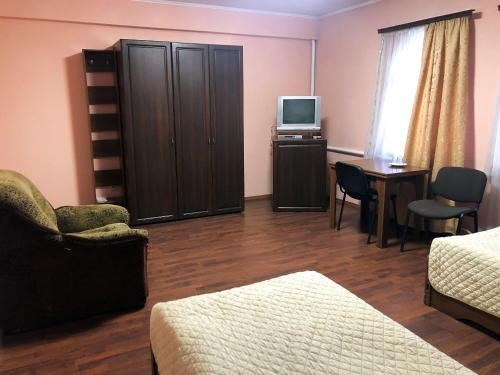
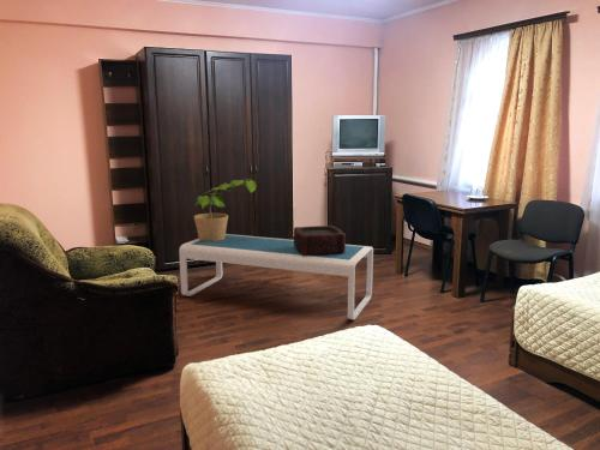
+ potted plant [193,178,258,241]
+ coffee table [178,233,374,320]
+ decorative container [293,224,347,256]
